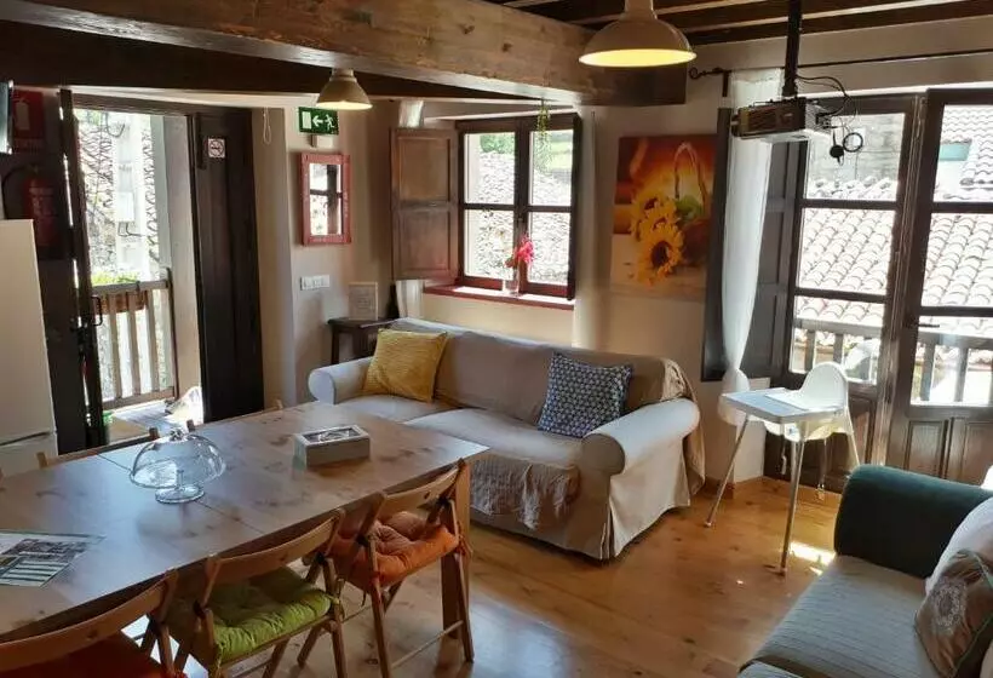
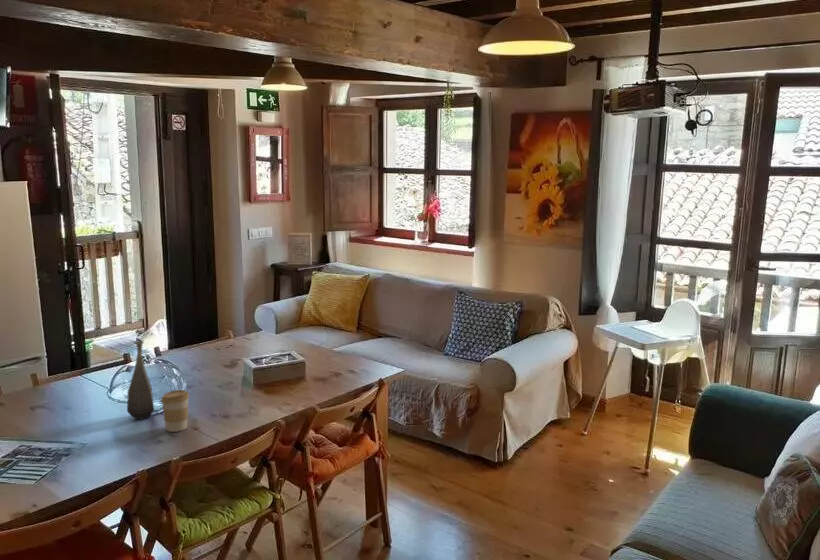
+ bottle [126,340,155,421]
+ coffee cup [160,389,190,433]
